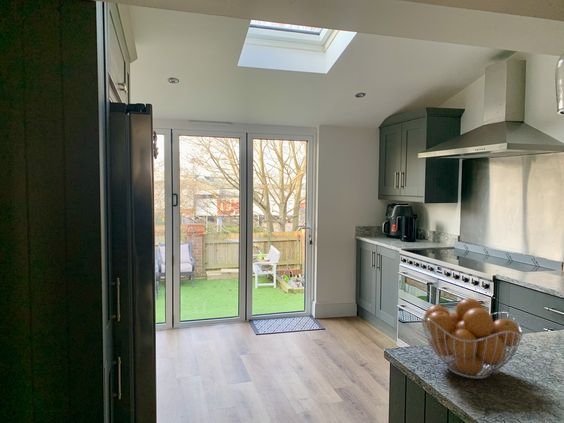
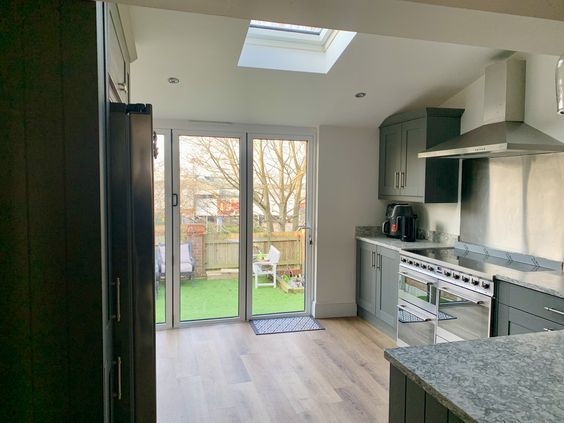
- fruit basket [420,297,524,380]
